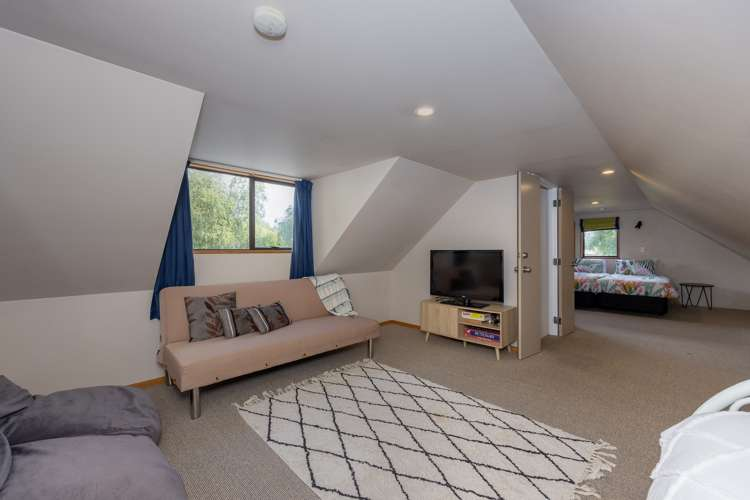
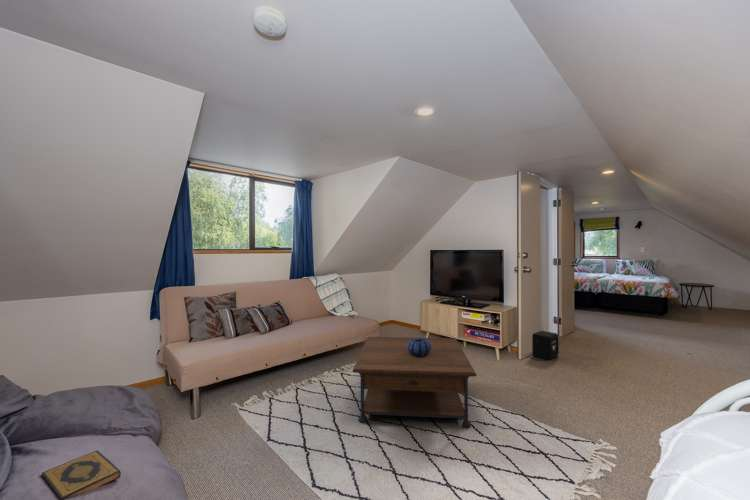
+ hardback book [41,450,122,500]
+ decorative bowl [407,337,431,356]
+ coffee table [352,336,478,428]
+ air purifier [531,330,560,361]
